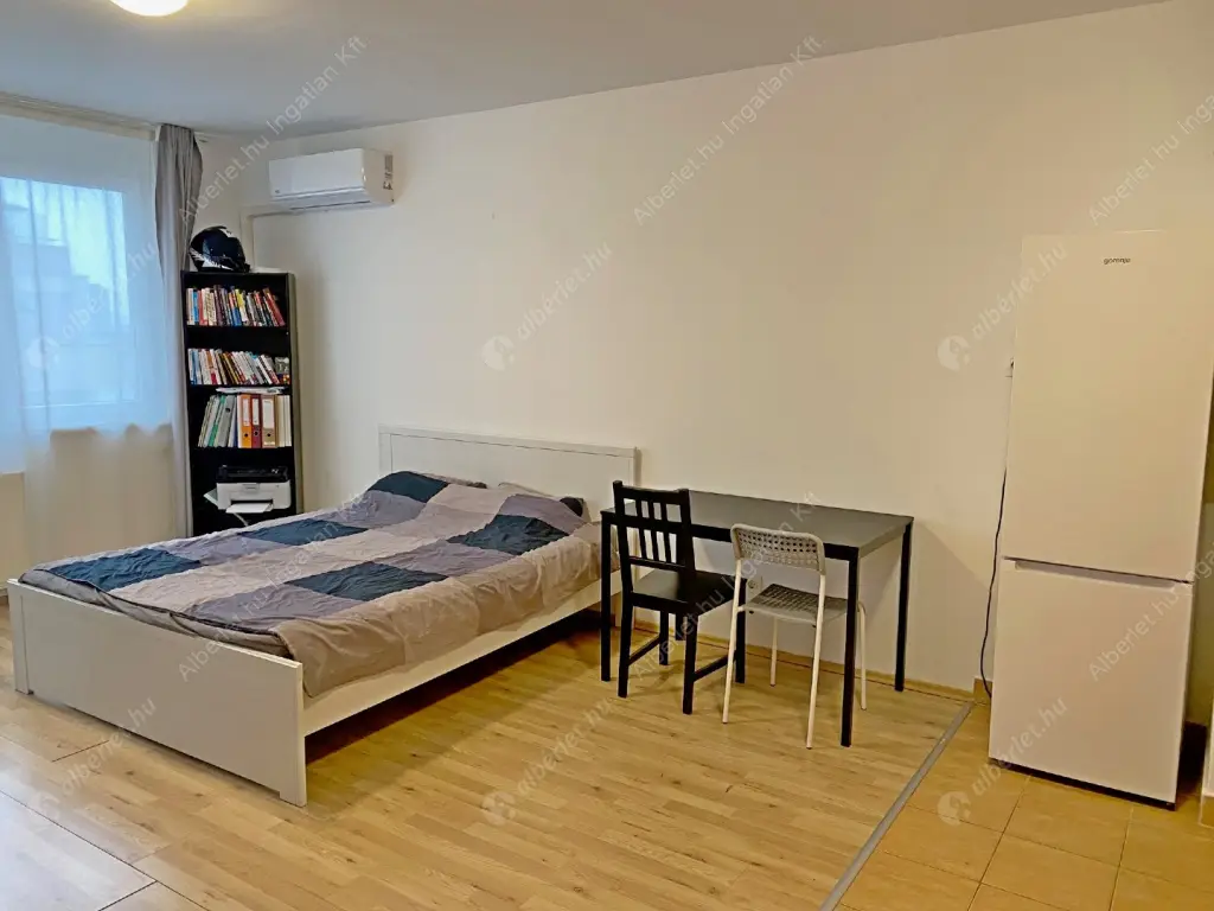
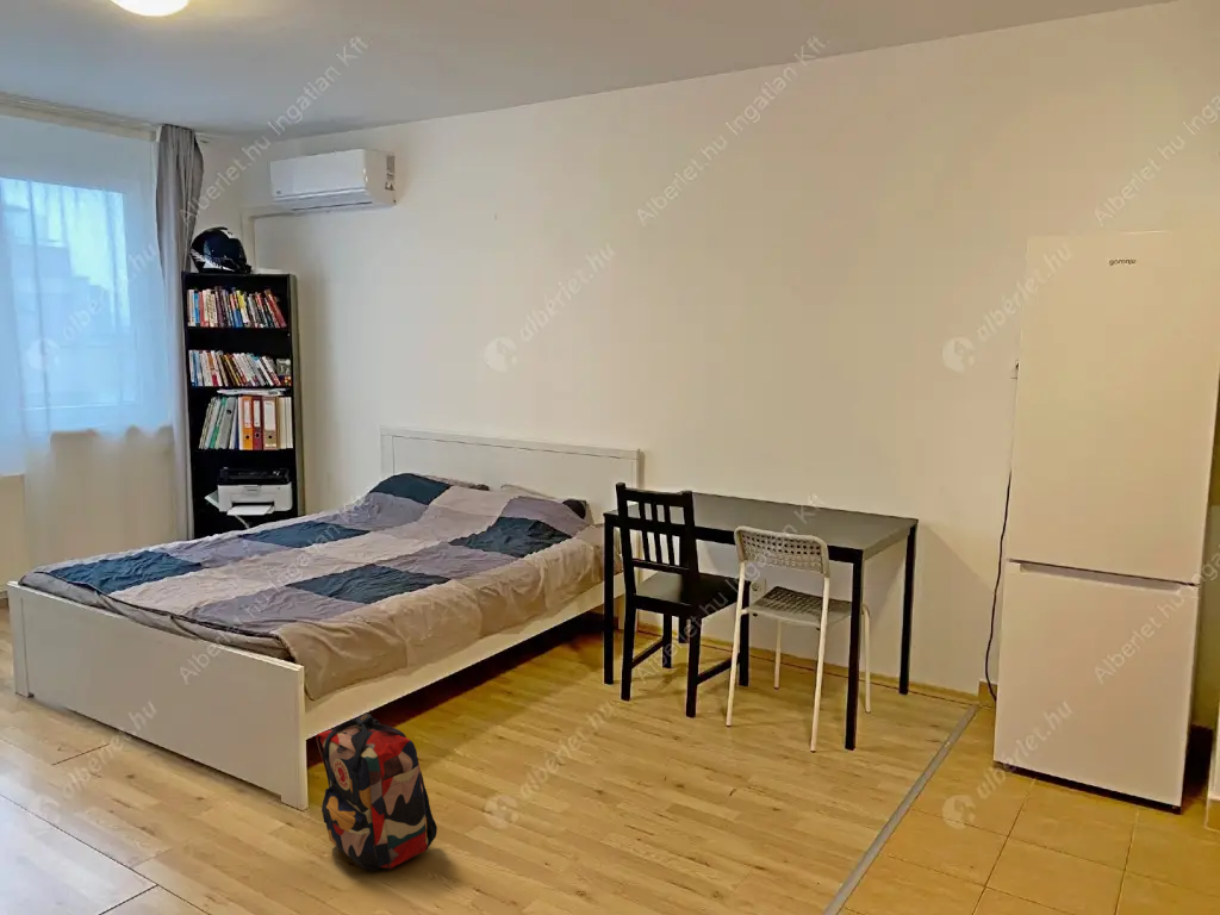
+ backpack [316,712,438,872]
